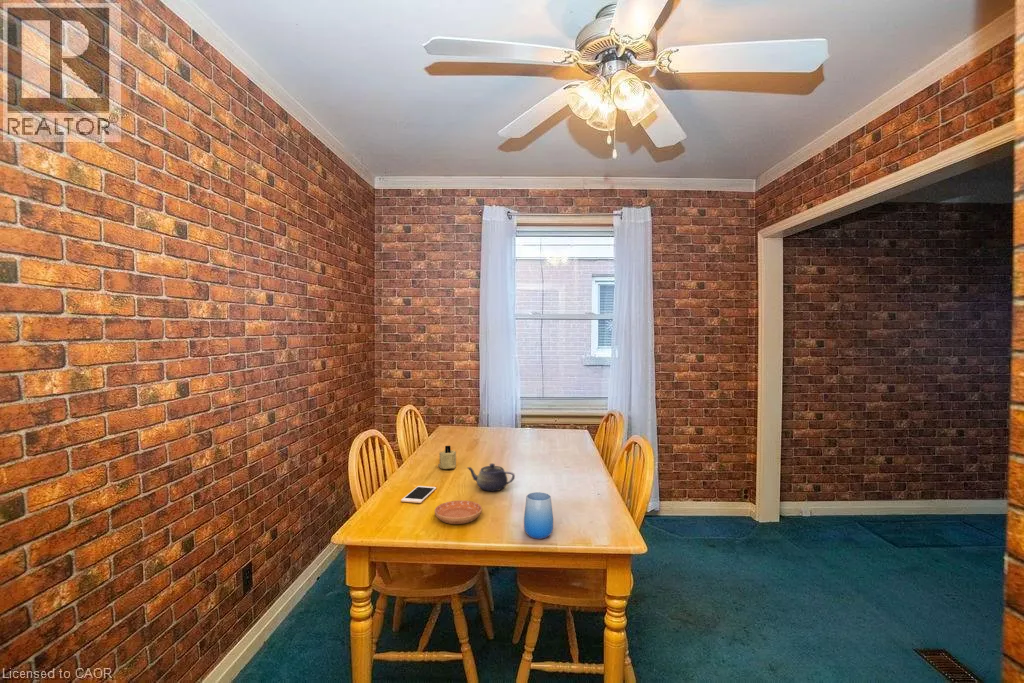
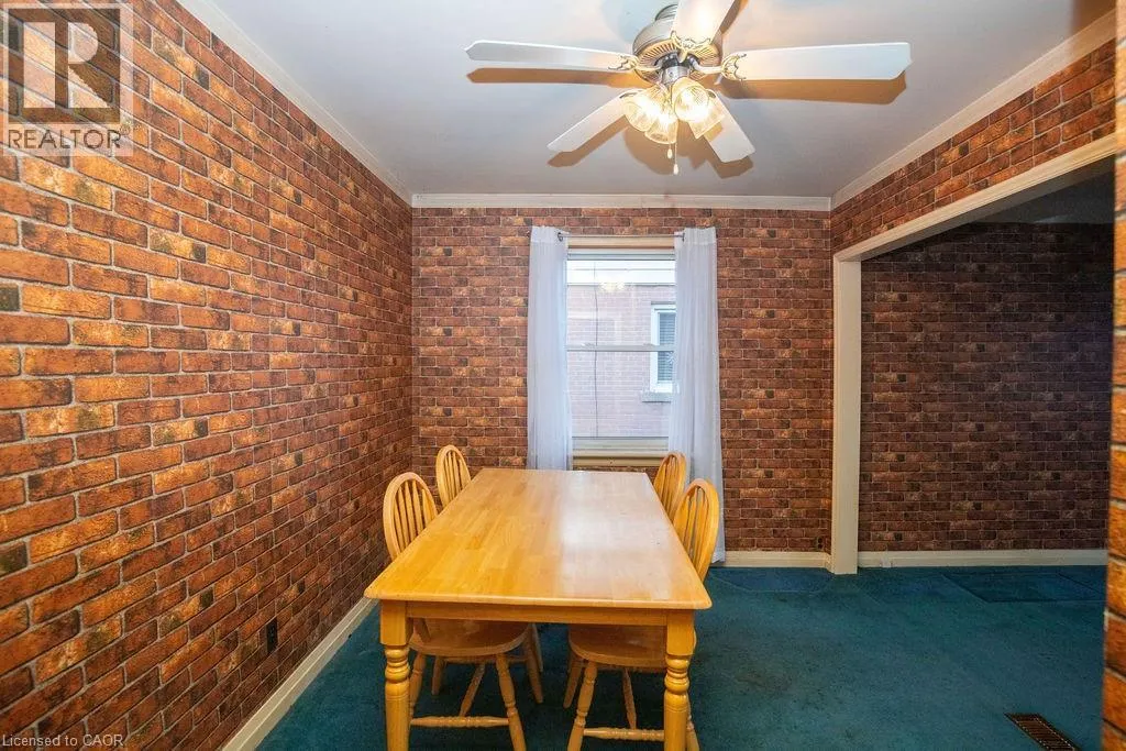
- cell phone [400,485,437,504]
- cup [523,491,554,540]
- saucer [434,500,483,525]
- candle [437,445,457,470]
- teapot [466,463,516,492]
